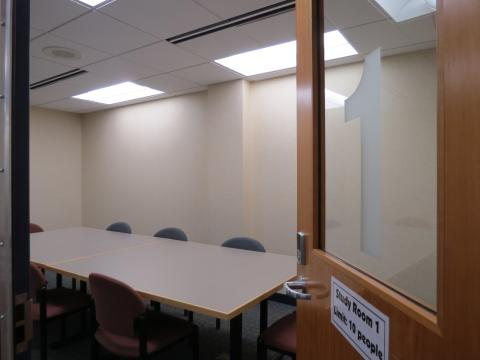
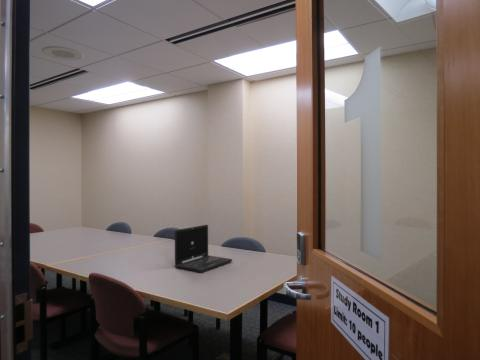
+ laptop [174,224,233,274]
